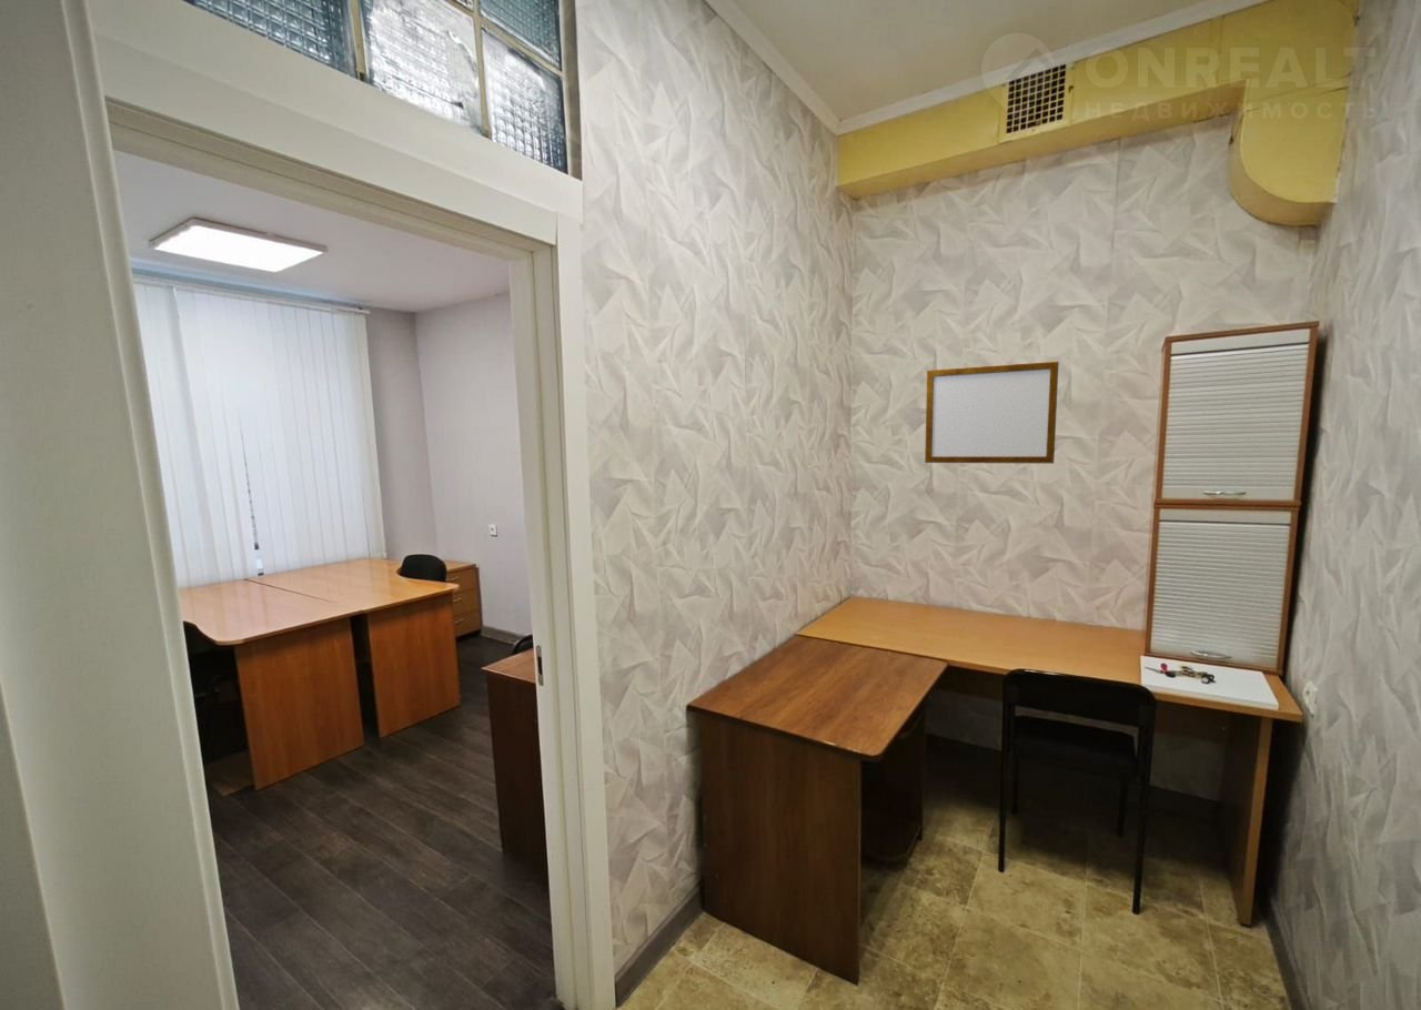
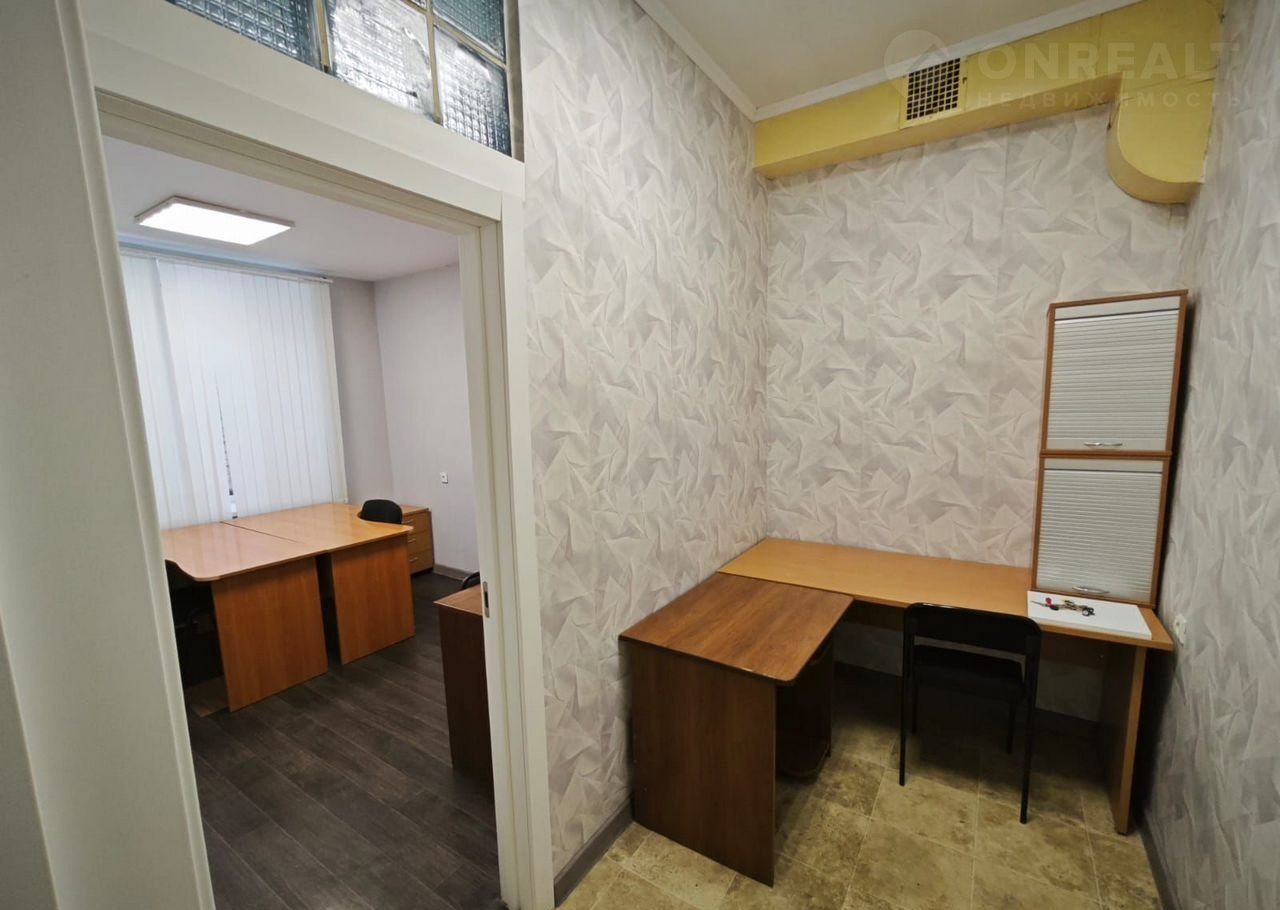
- writing board [924,360,1060,465]
